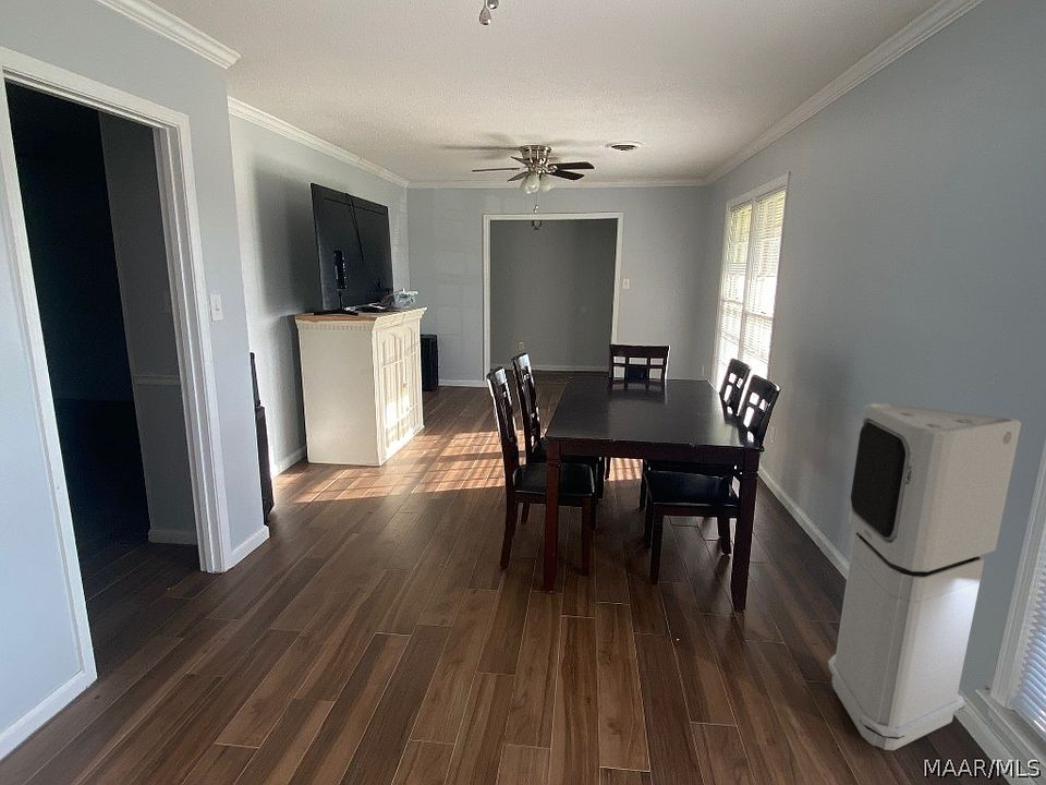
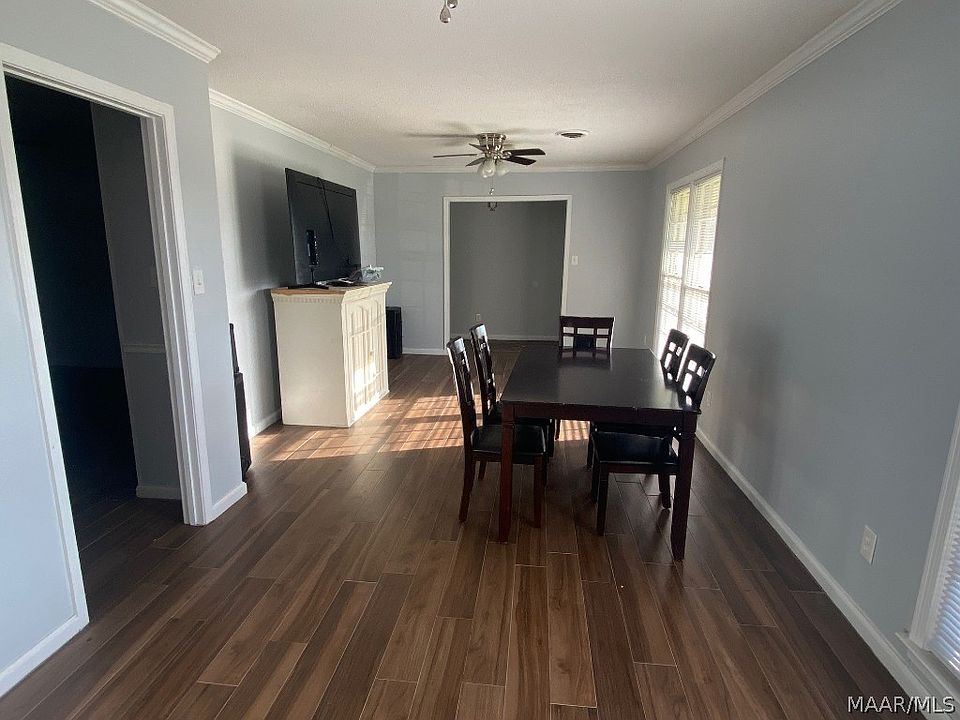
- air purifier [827,402,1022,751]
